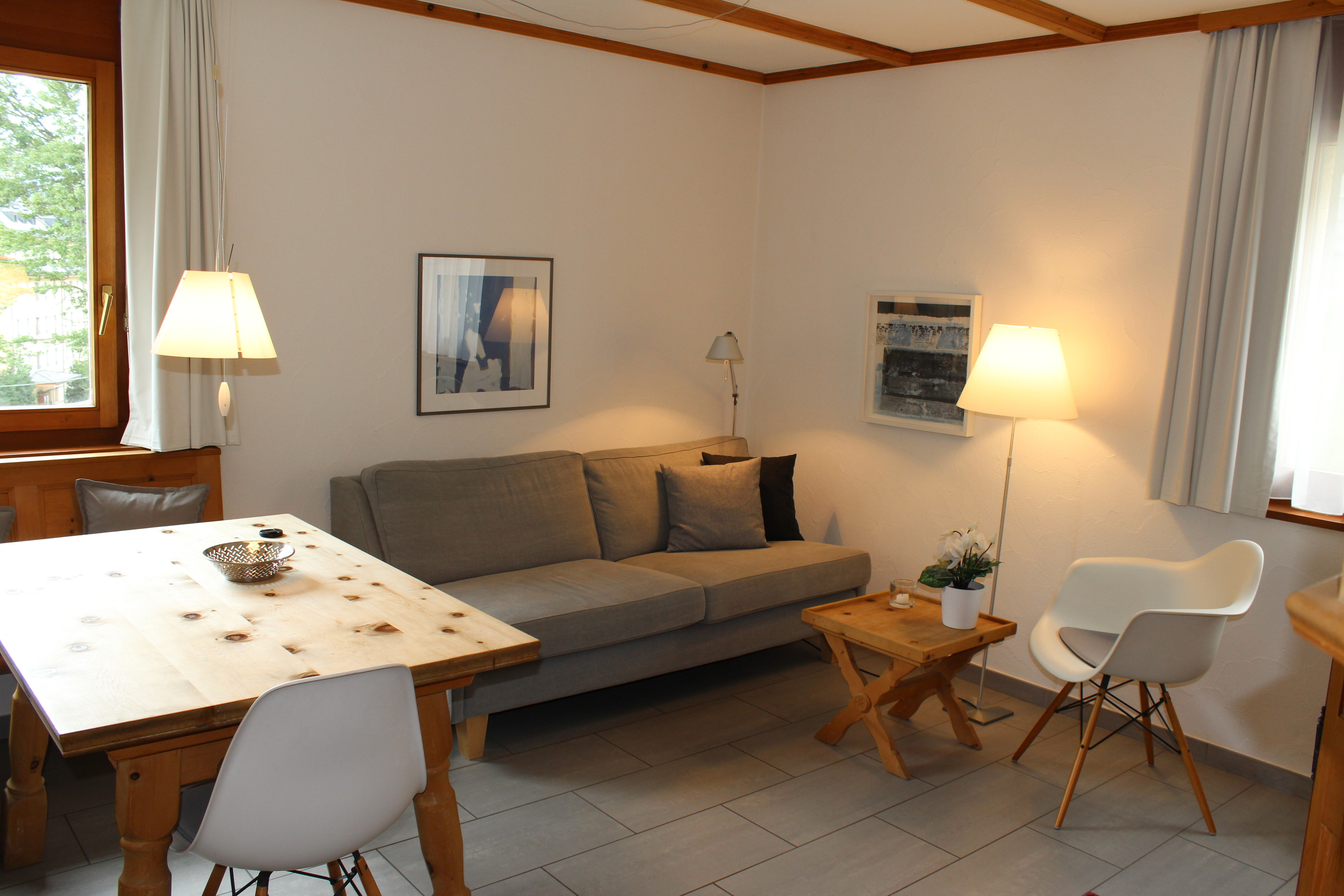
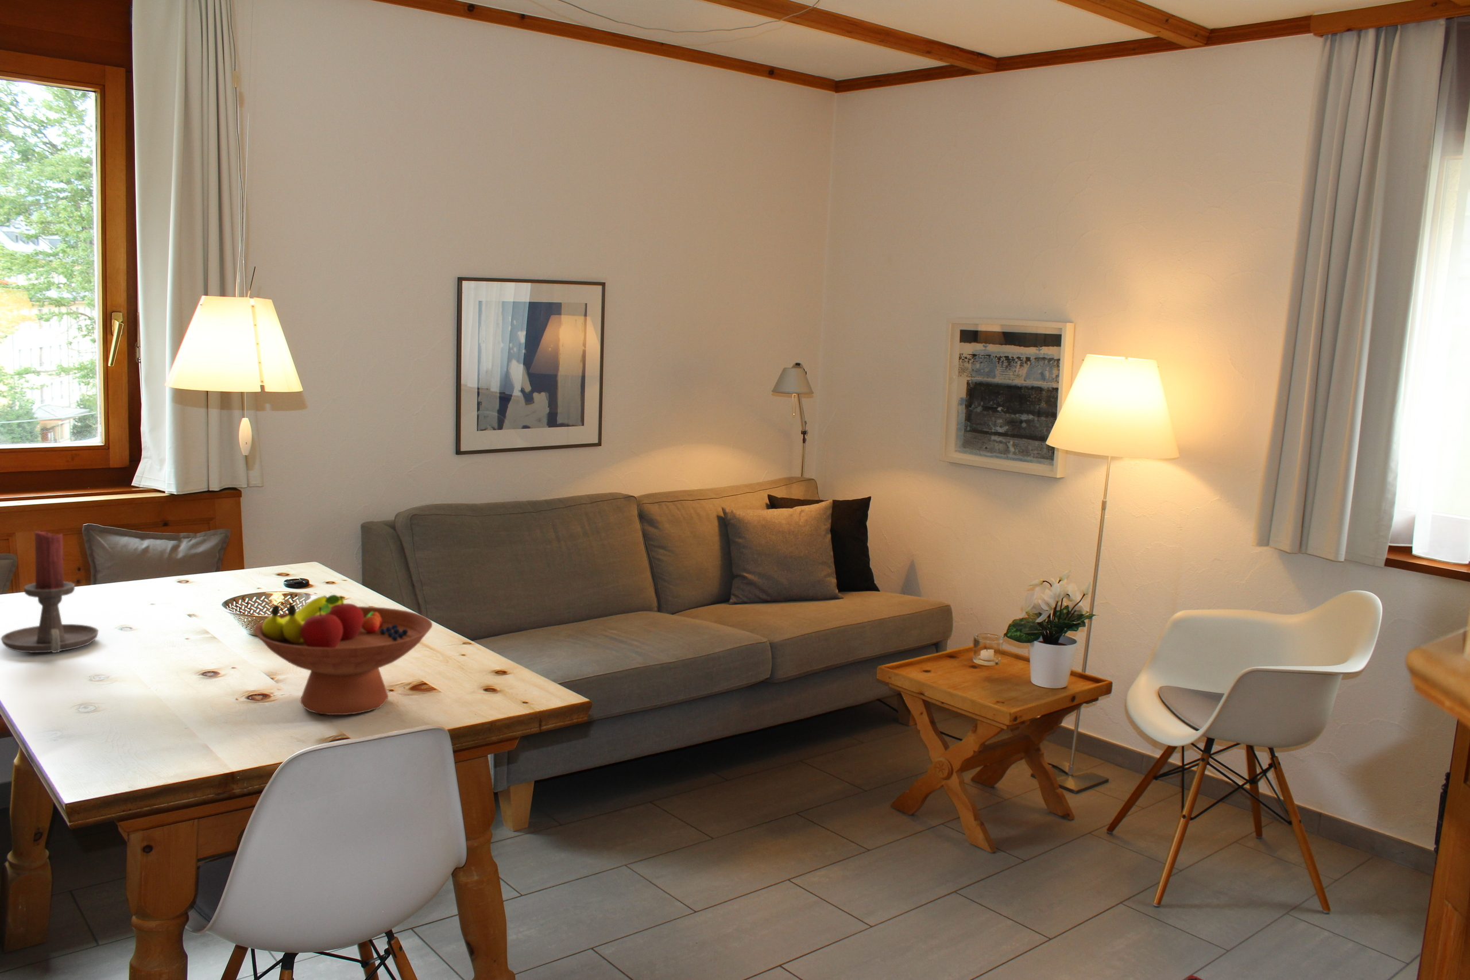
+ fruit bowl [254,594,433,715]
+ candle holder [0,530,100,653]
